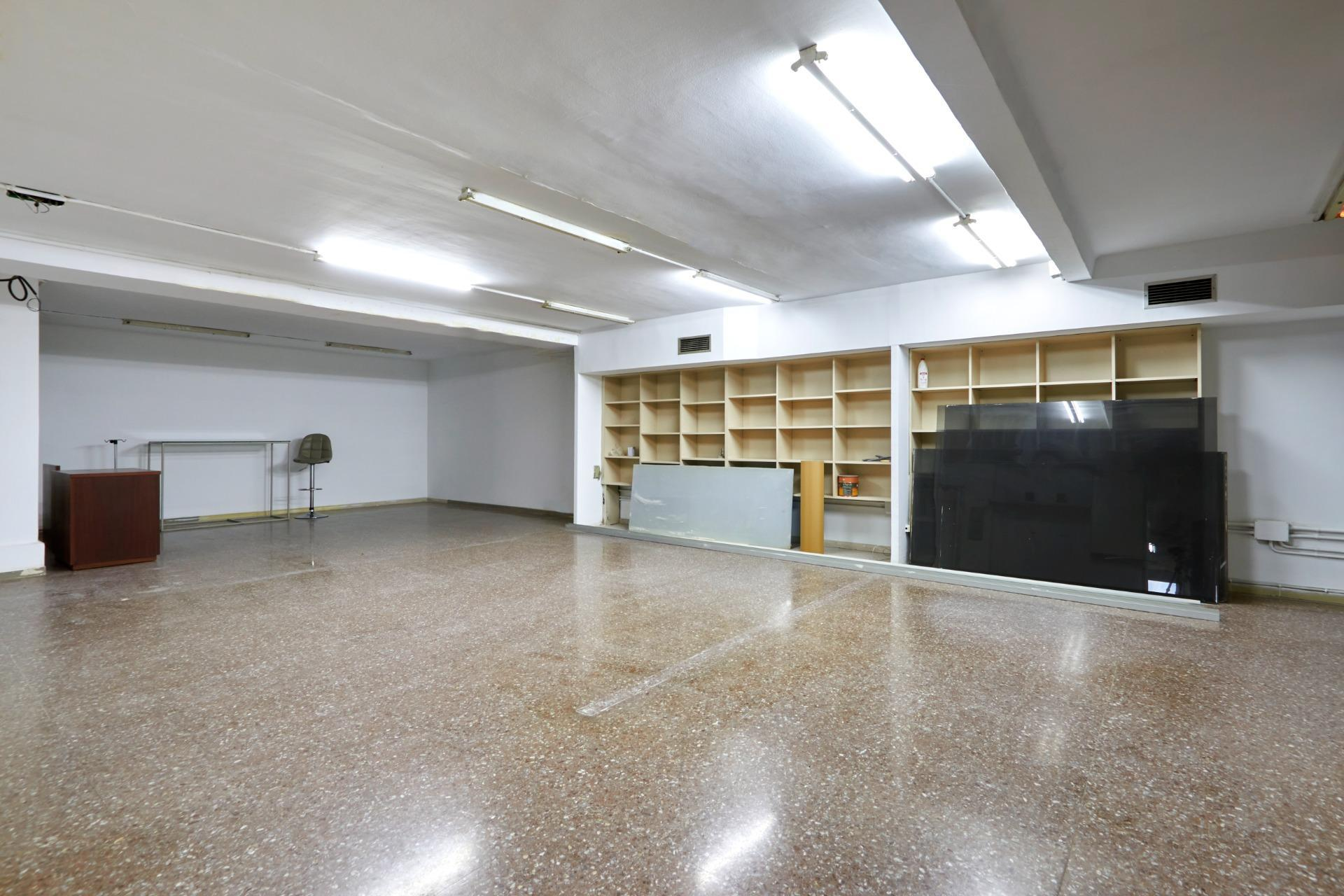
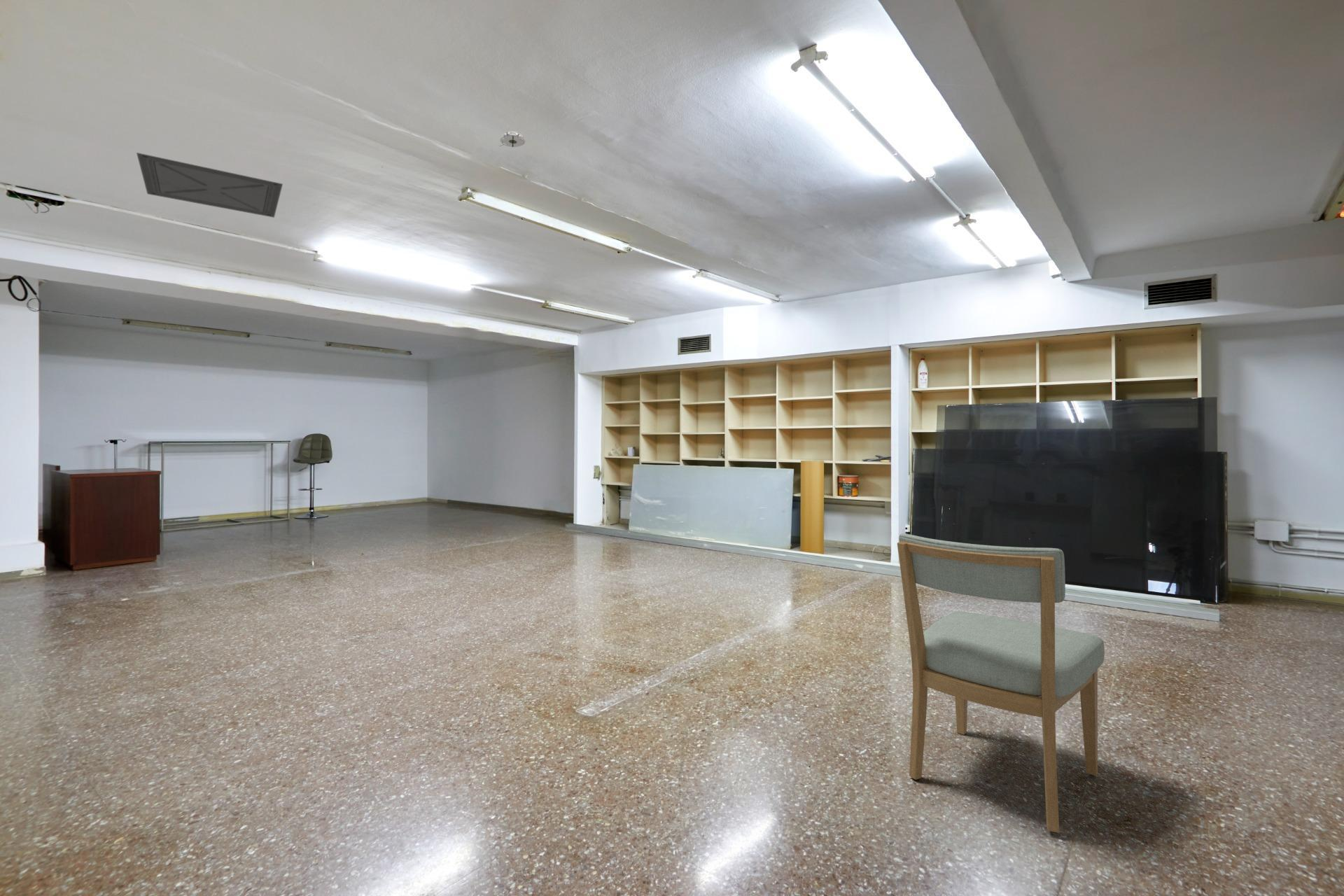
+ ceiling vent [136,152,283,218]
+ smoke detector [499,130,526,148]
+ chair [897,533,1105,834]
